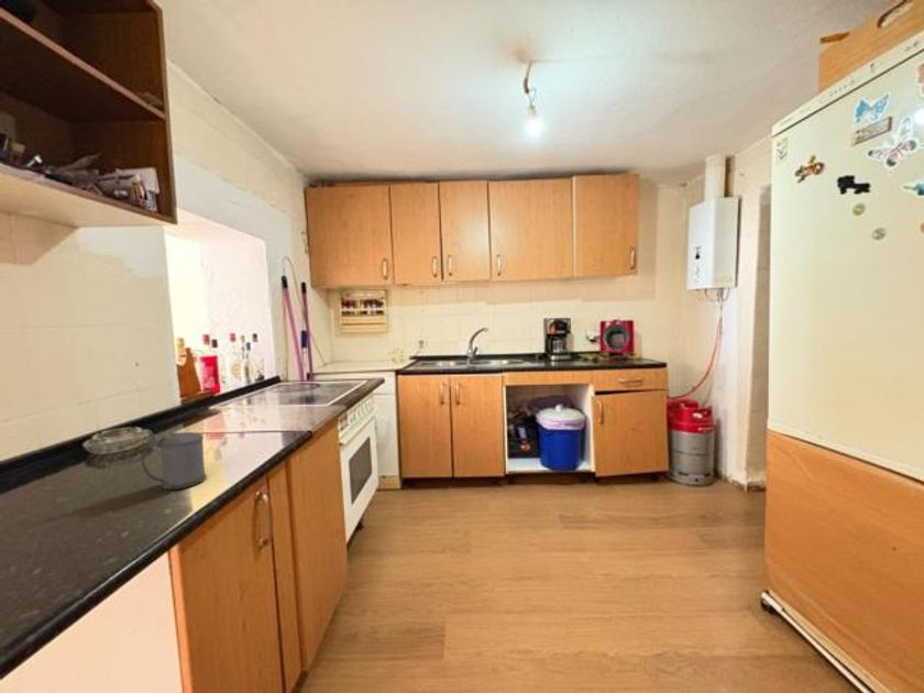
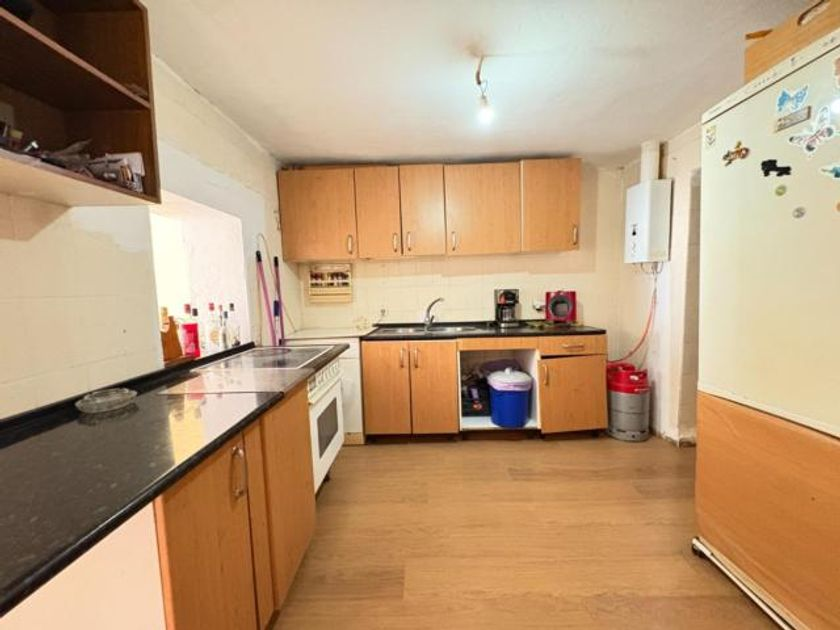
- beer stein [141,429,208,491]
